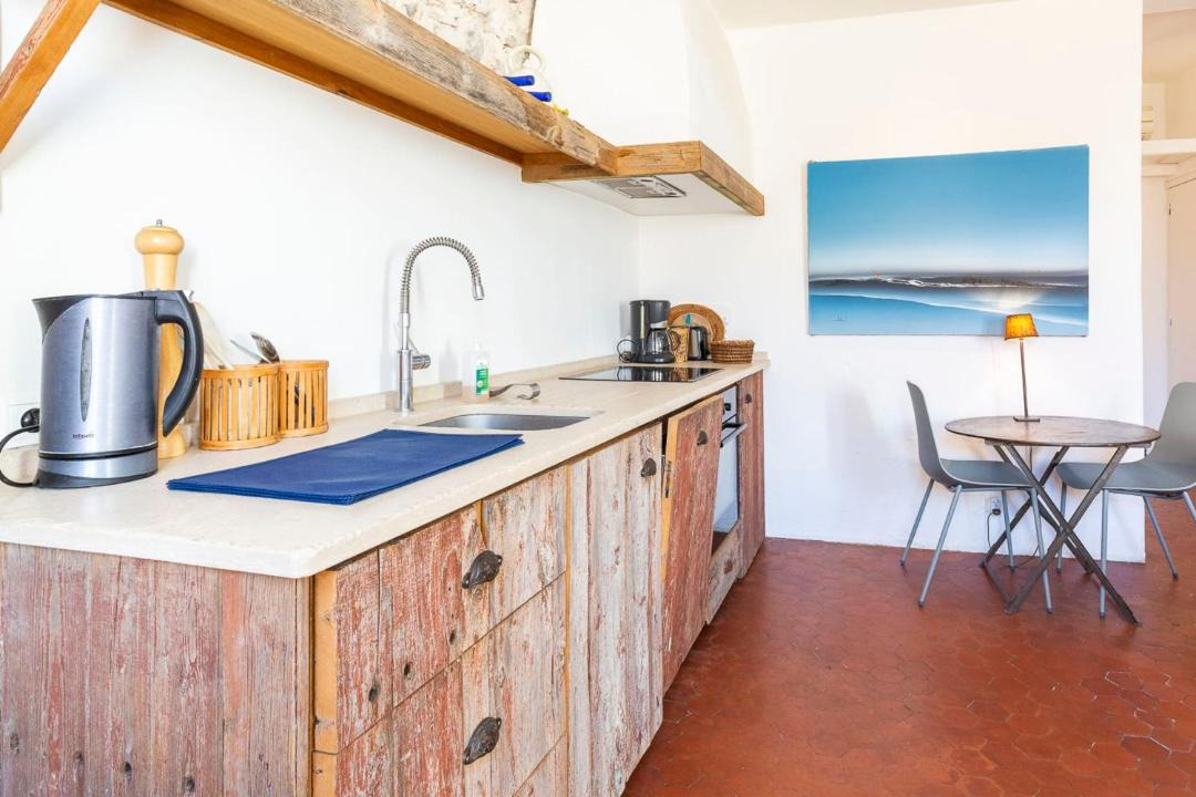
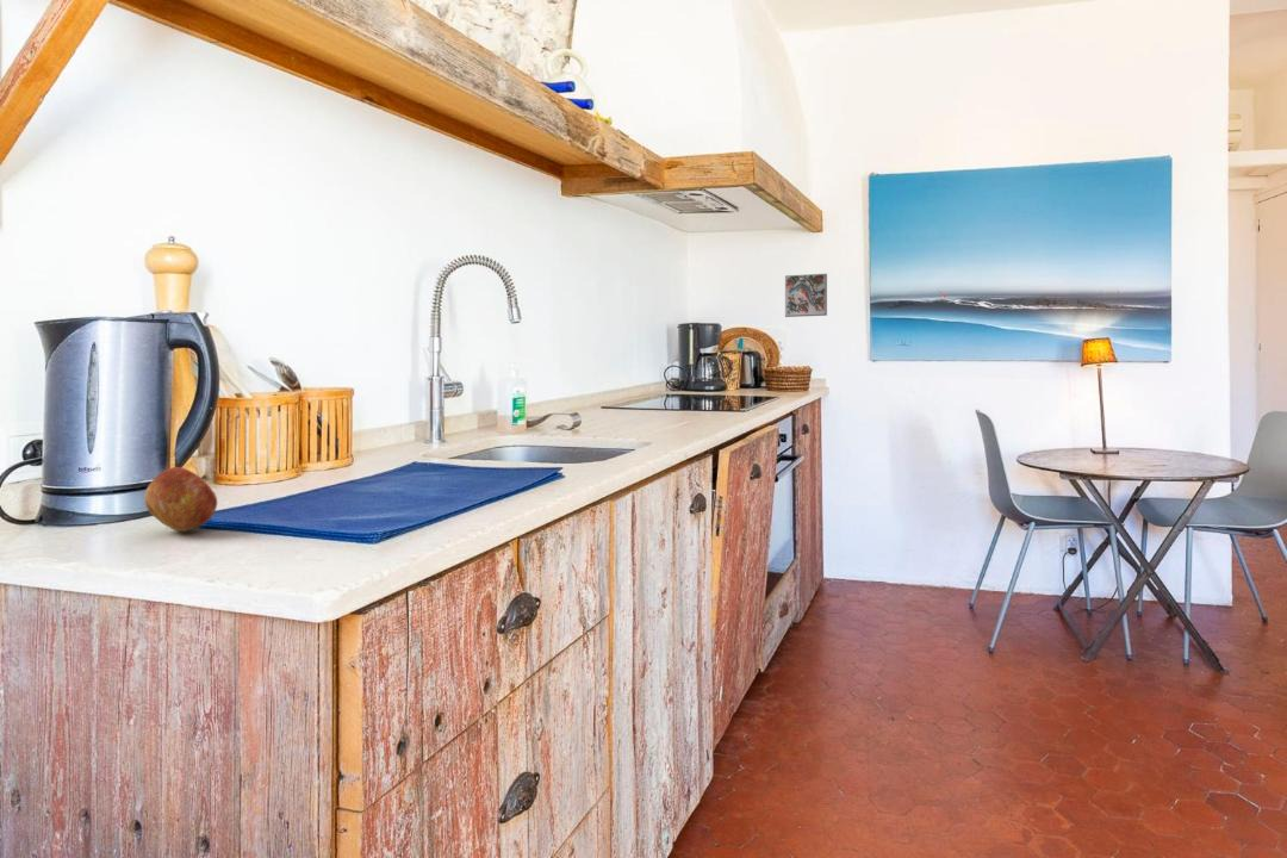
+ decorative tile [784,273,828,318]
+ apple [143,466,218,533]
